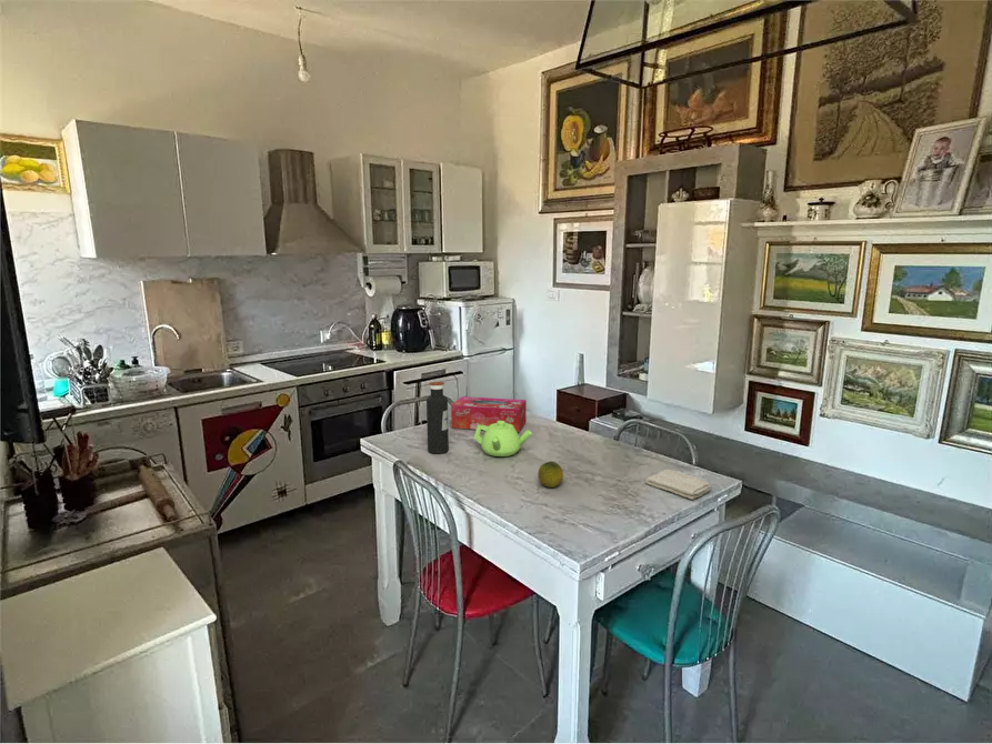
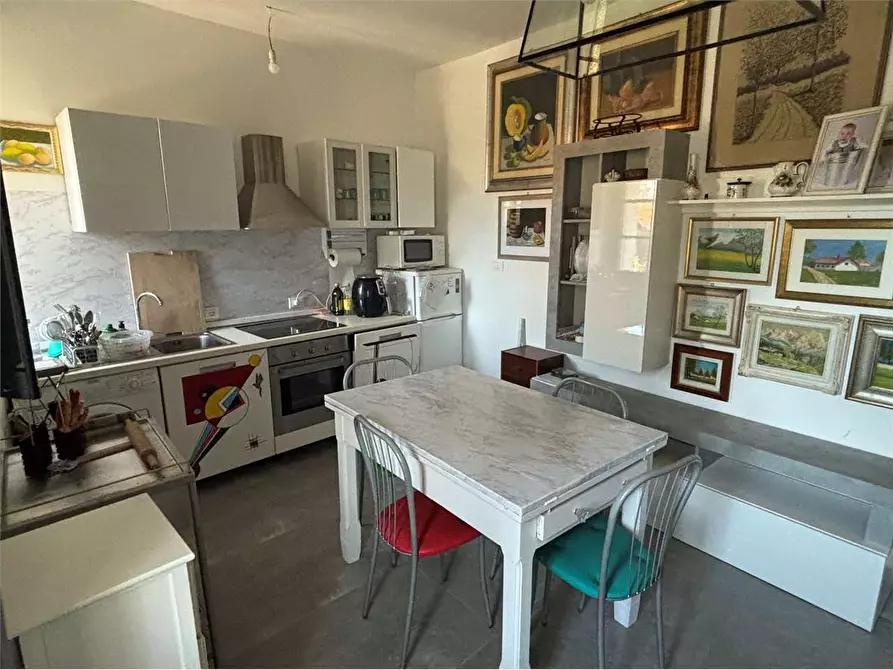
- washcloth [644,469,713,501]
- tissue box [450,395,528,433]
- teapot [473,421,533,458]
- water bottle [425,381,450,455]
- fruit [537,460,564,489]
